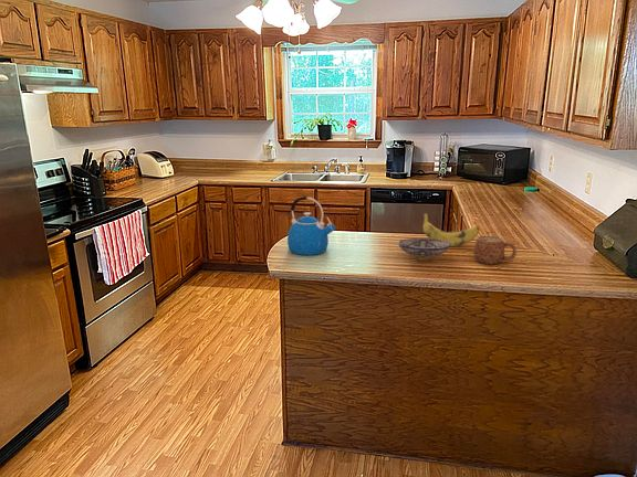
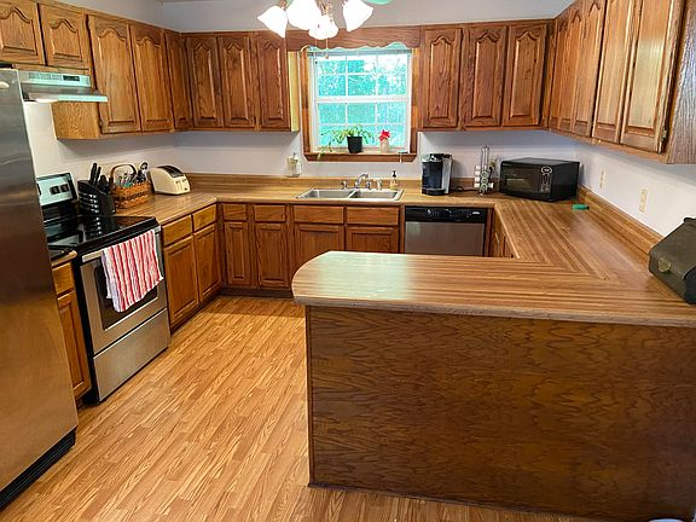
- mug [473,235,518,265]
- banana [422,212,481,247]
- bowl [397,237,451,262]
- kettle [286,195,336,256]
